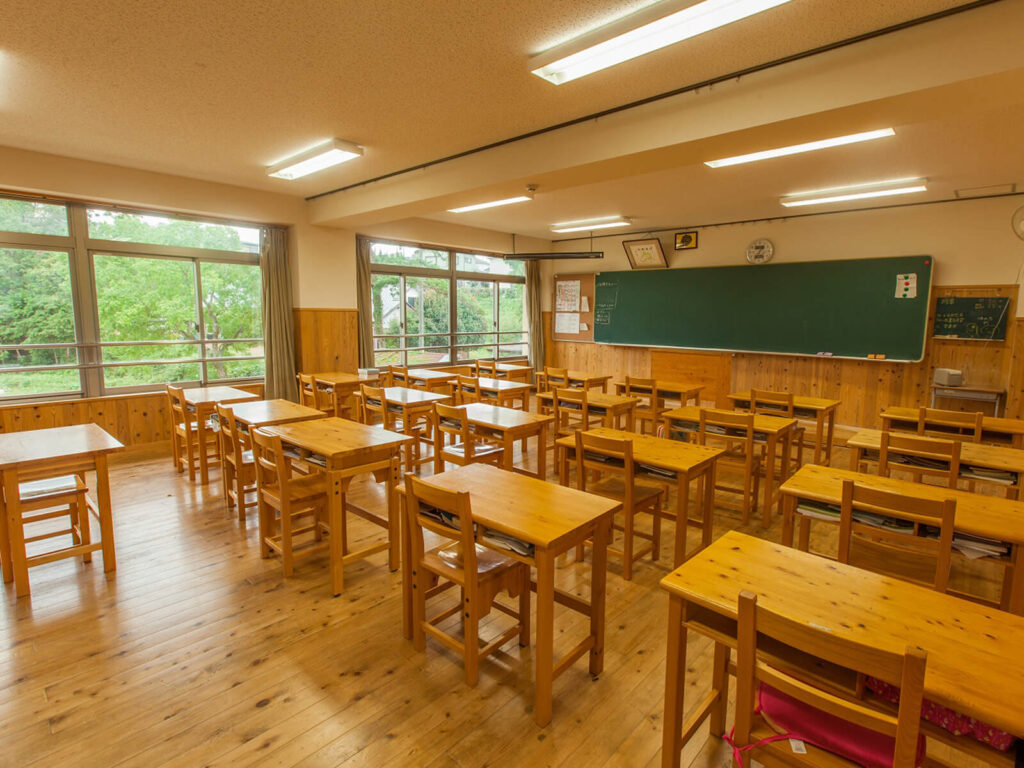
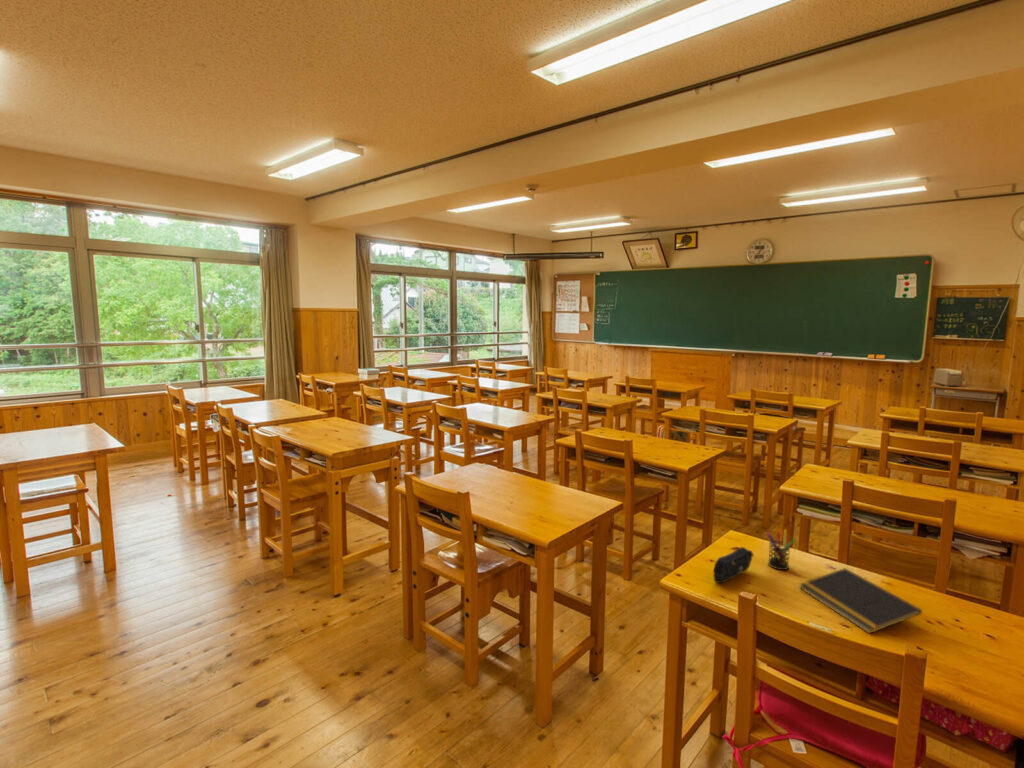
+ pencil case [713,546,755,584]
+ notepad [798,567,923,635]
+ pen holder [765,528,798,571]
